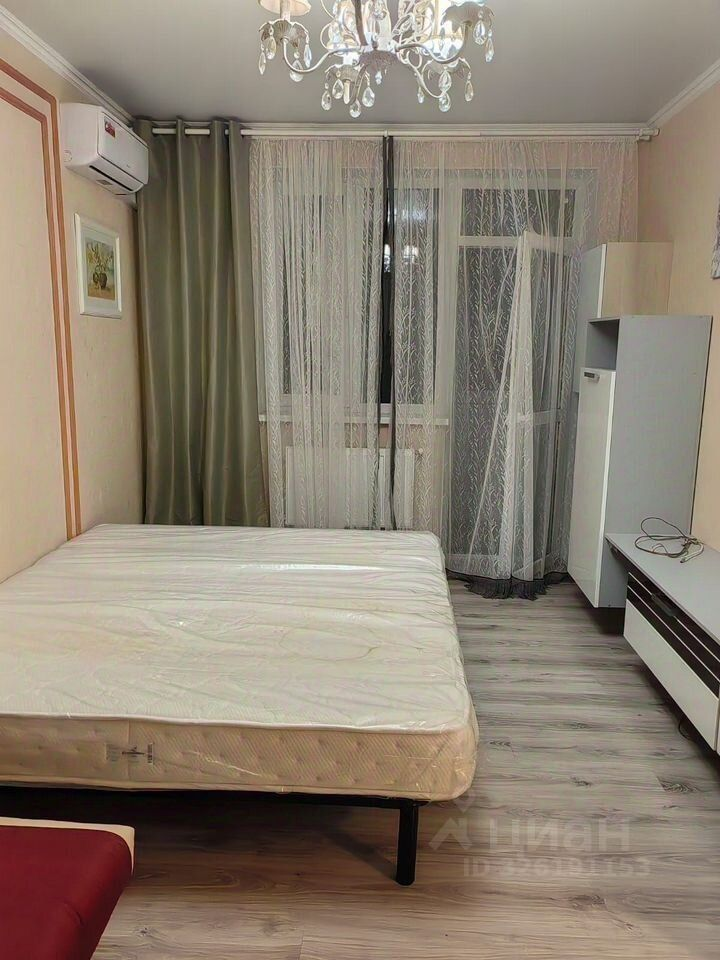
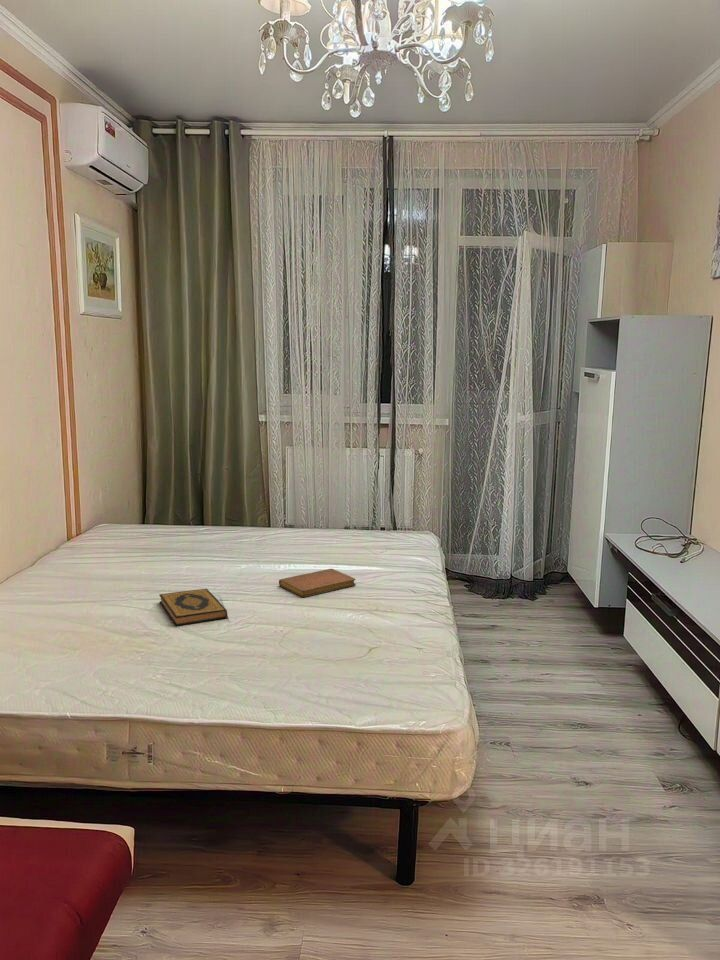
+ hardback book [158,588,228,627]
+ notebook [278,568,357,598]
